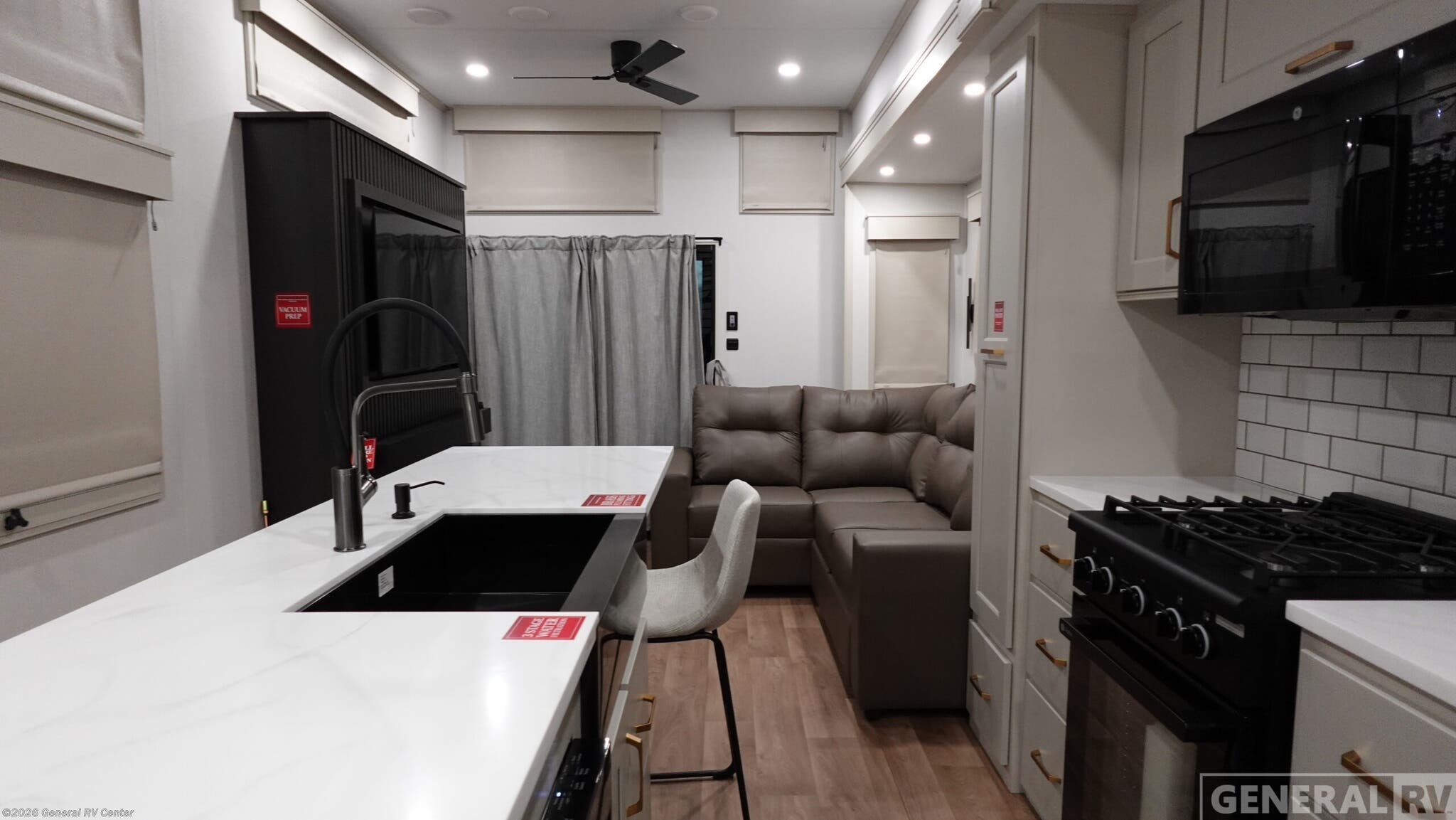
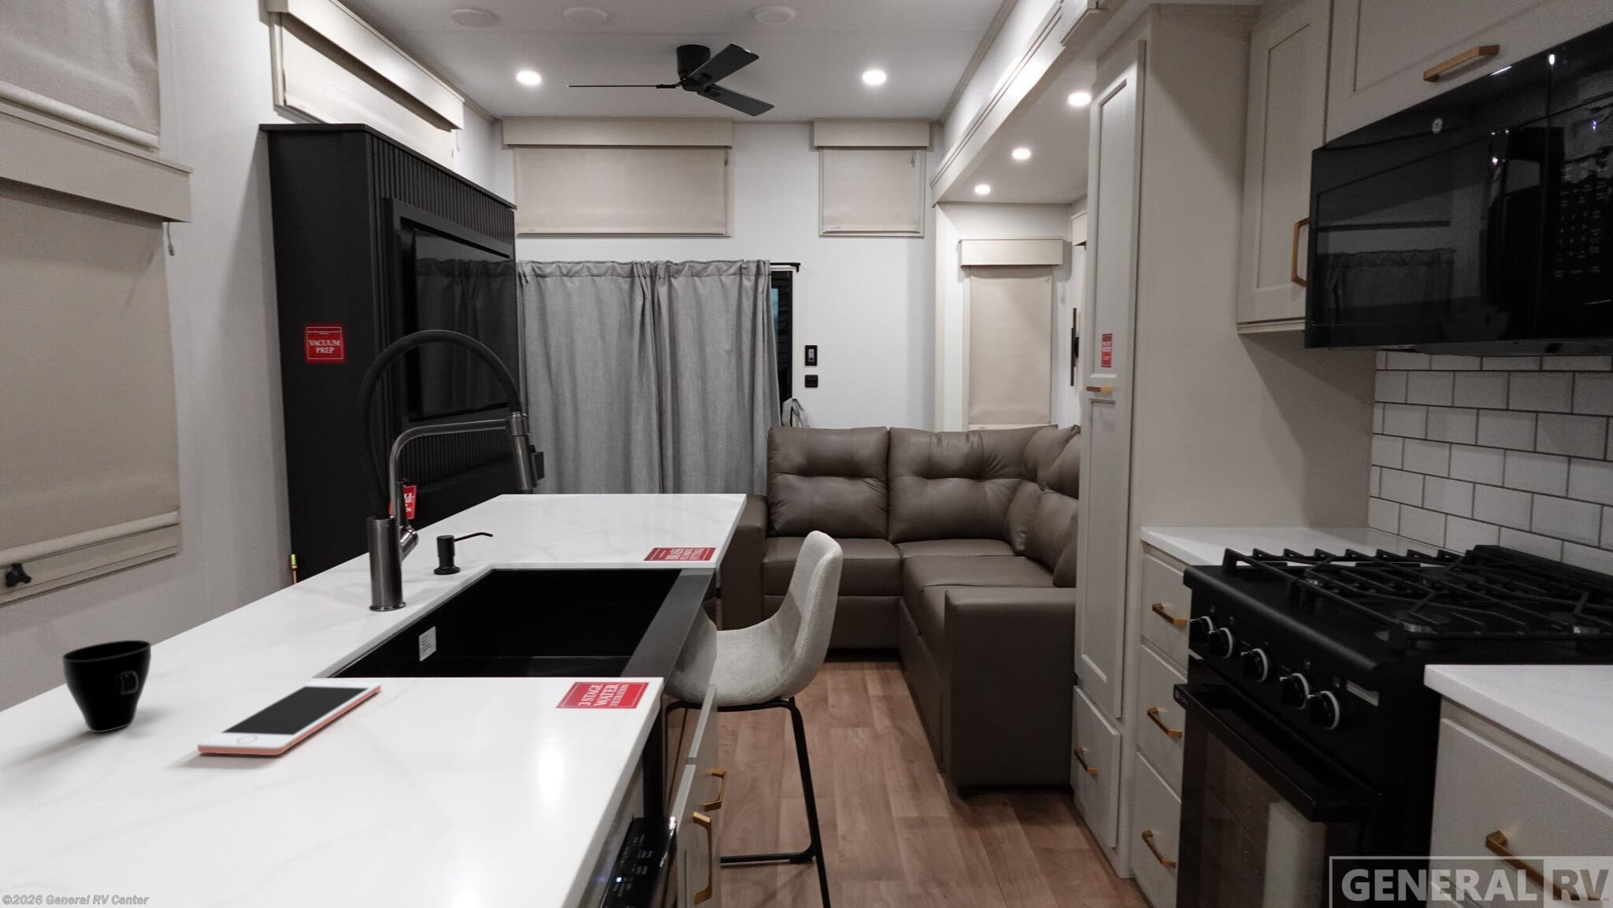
+ cup [61,639,152,733]
+ cell phone [197,680,382,756]
